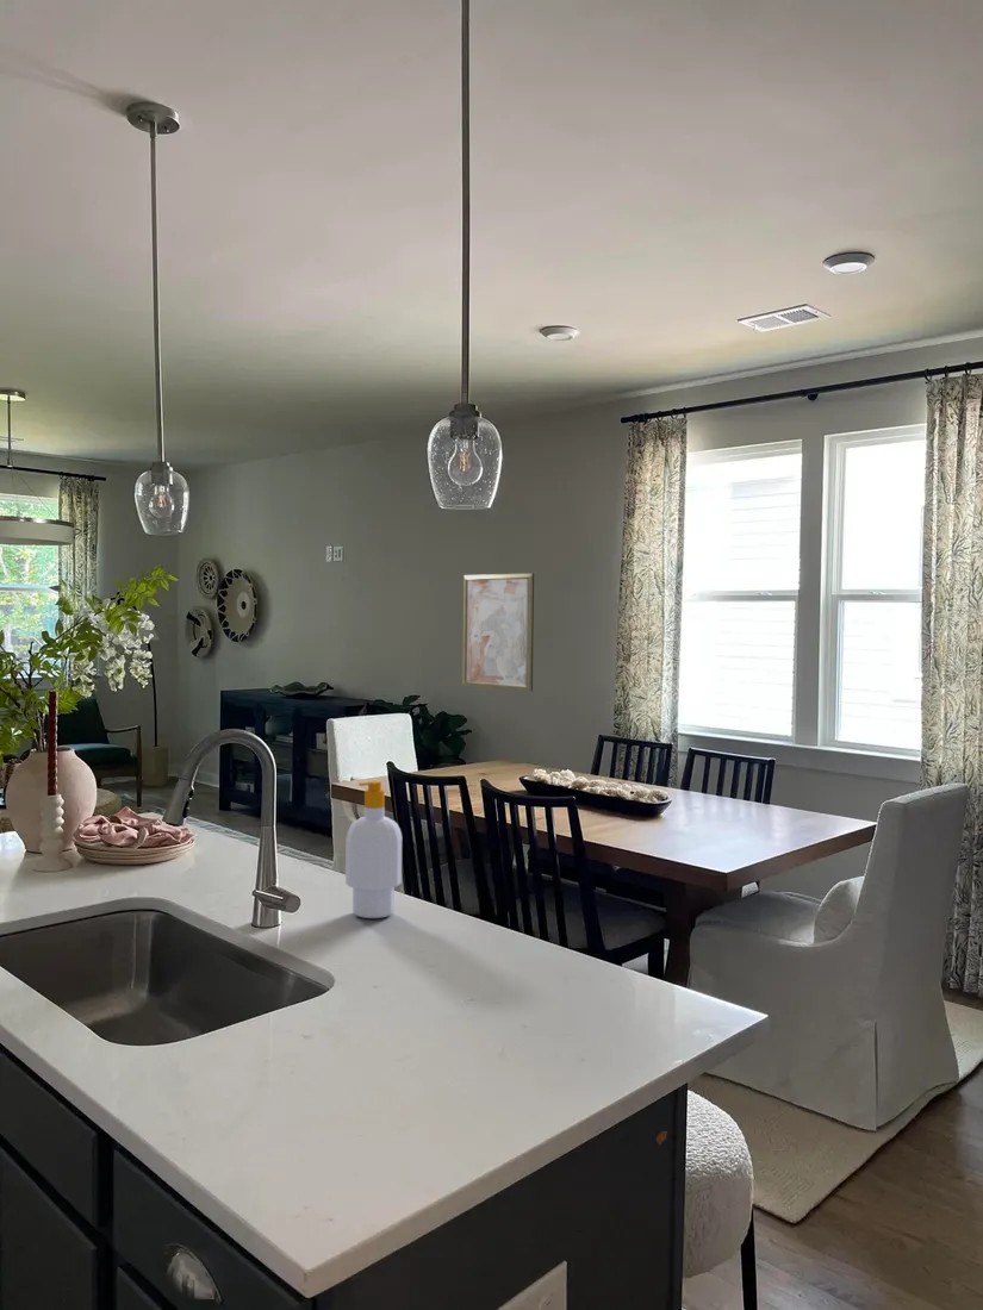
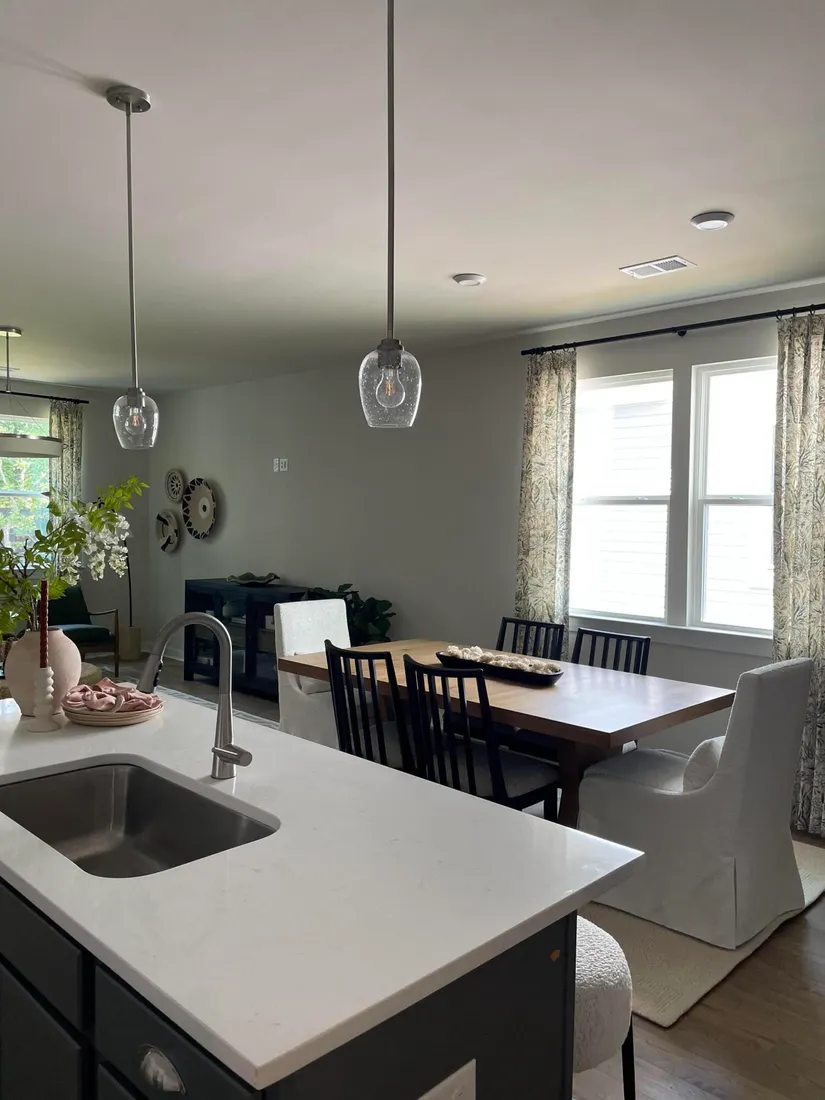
- wall art [461,572,535,692]
- soap bottle [344,780,403,919]
